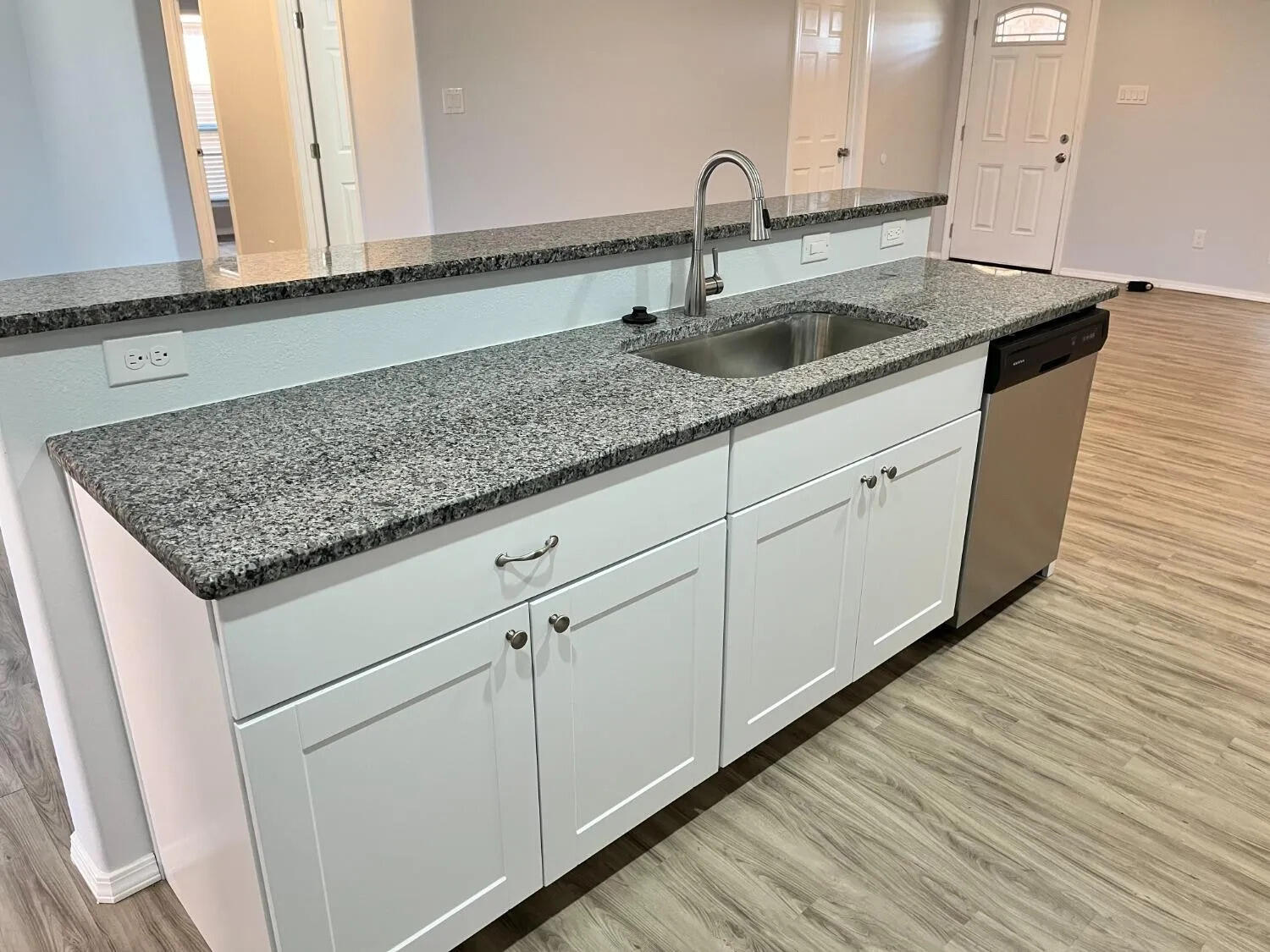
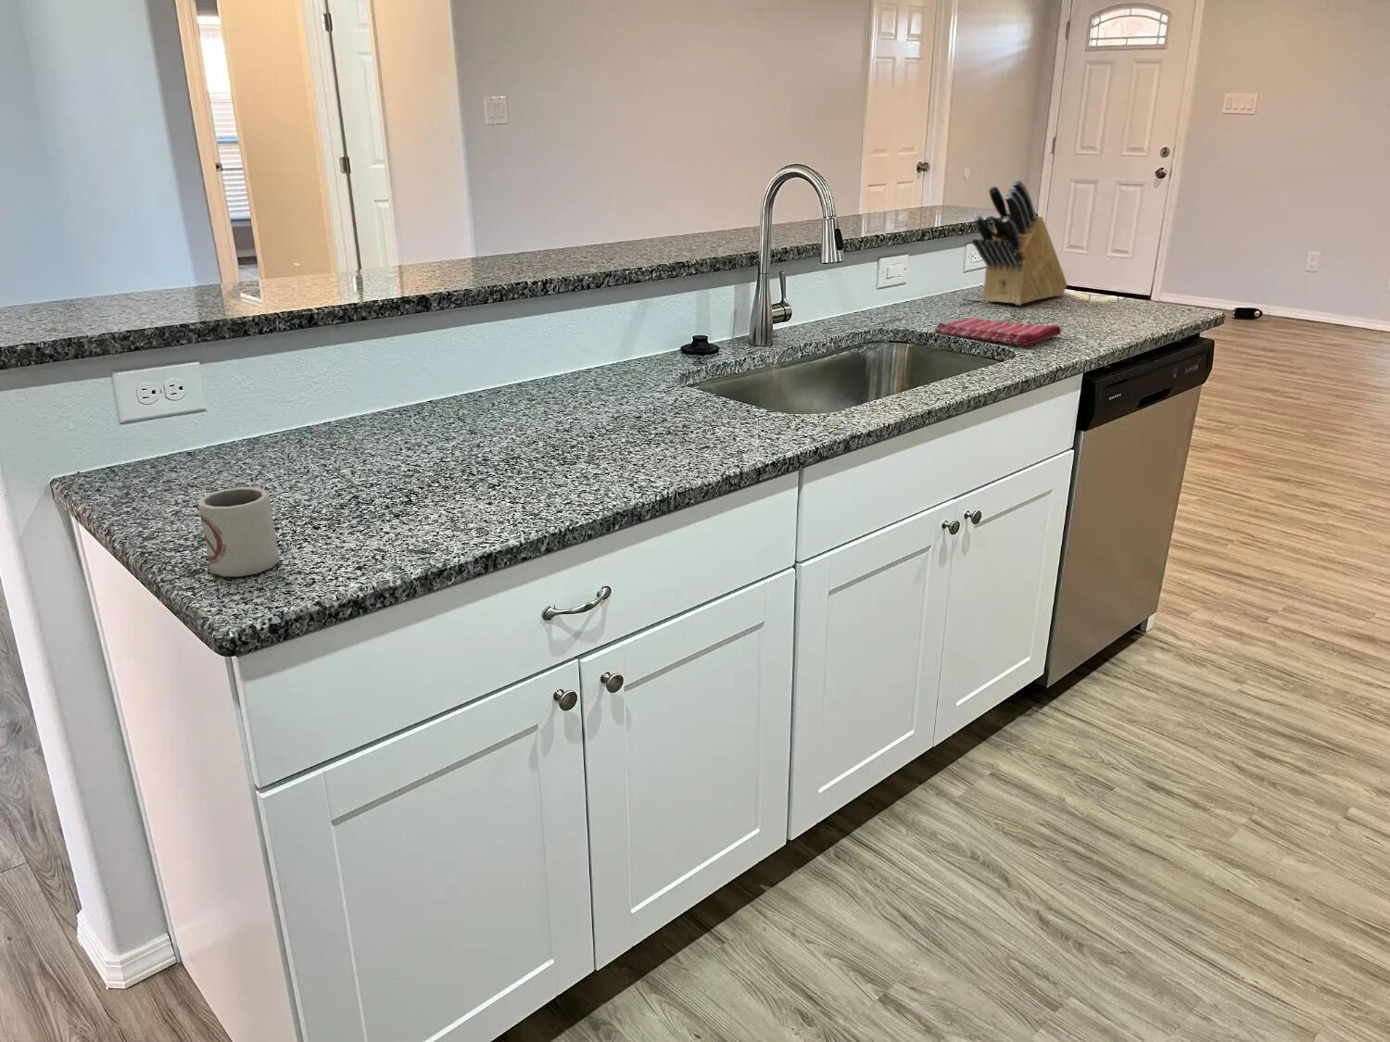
+ knife block [971,178,1068,305]
+ dish towel [934,316,1062,346]
+ cup [196,486,281,577]
